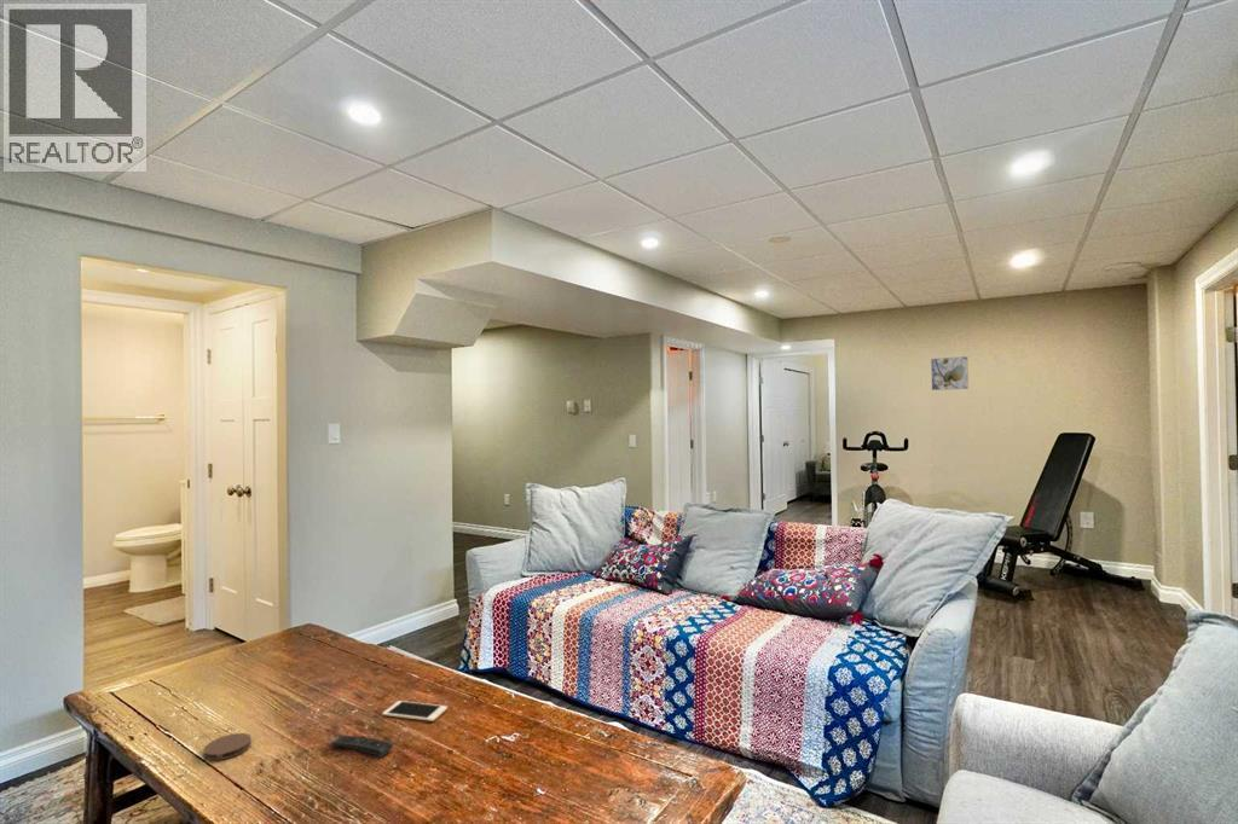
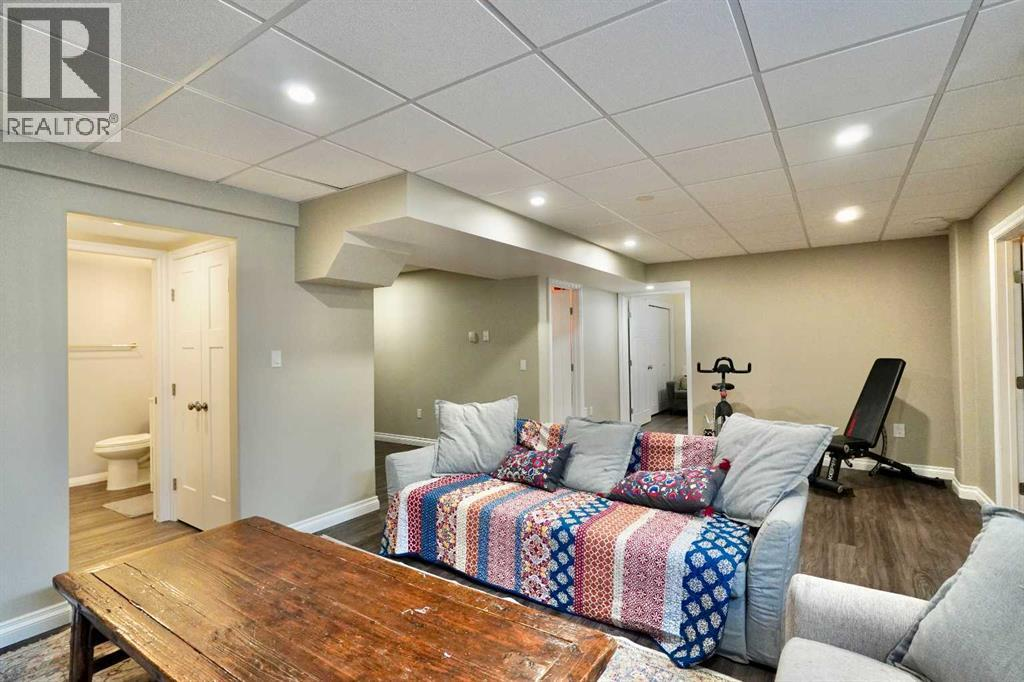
- cell phone [381,700,449,723]
- coaster [203,732,253,761]
- remote control [330,735,394,759]
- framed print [930,355,970,391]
